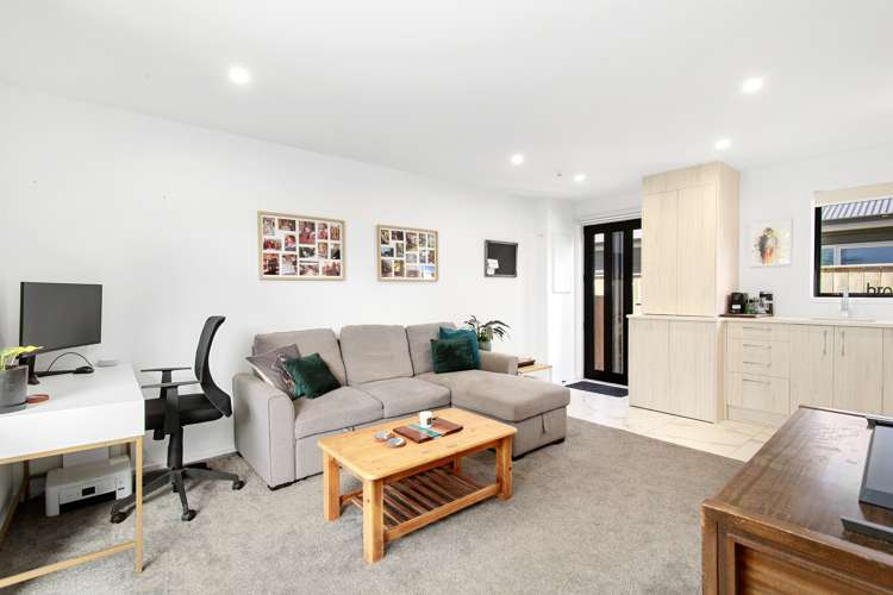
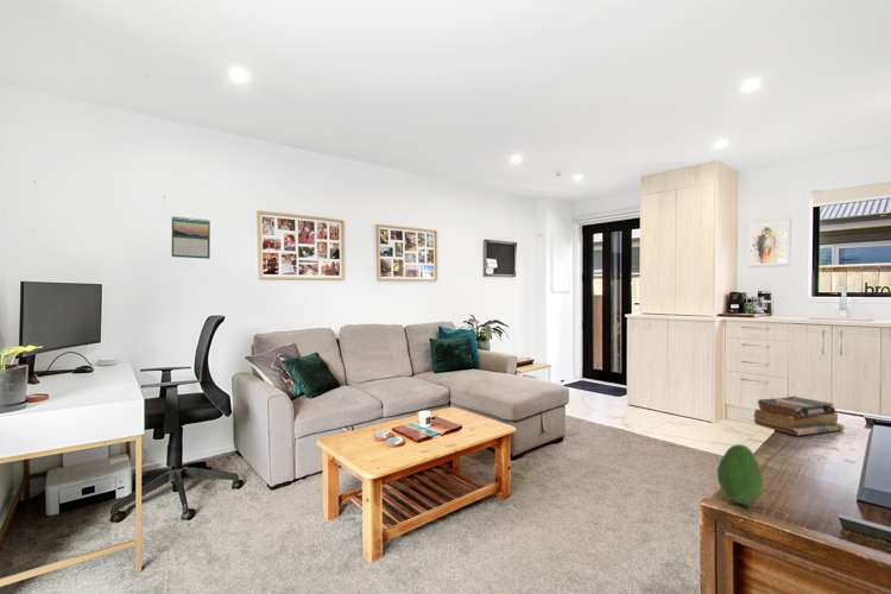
+ books [752,396,846,436]
+ calendar [171,215,211,260]
+ fruit [716,443,764,506]
